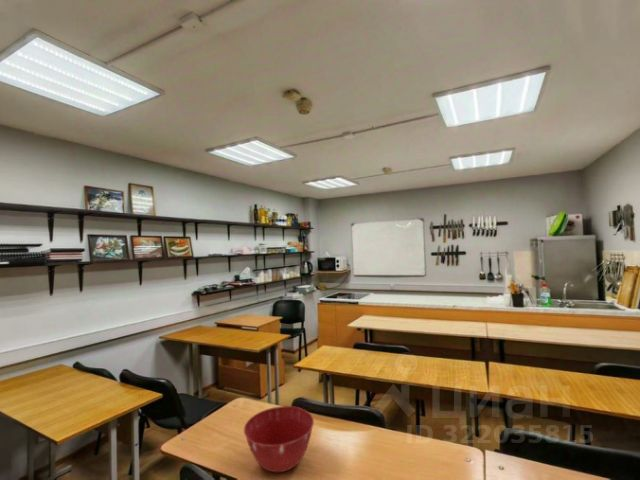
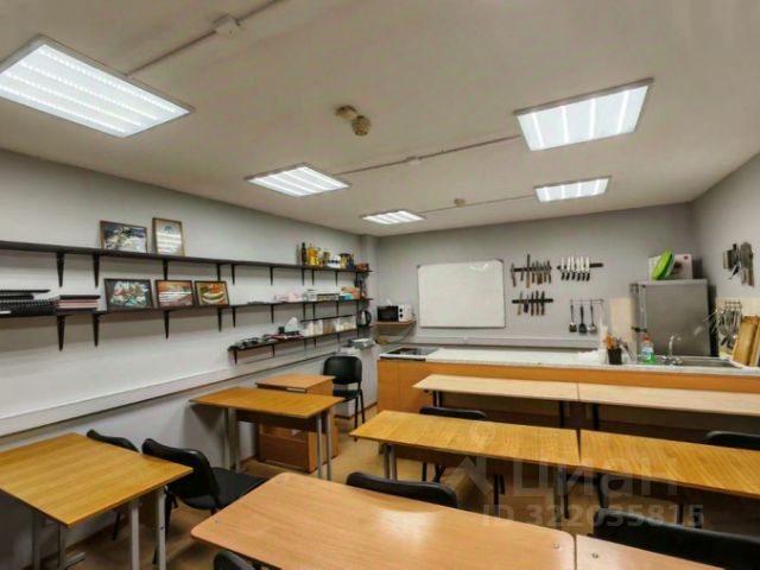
- mixing bowl [243,405,315,473]
